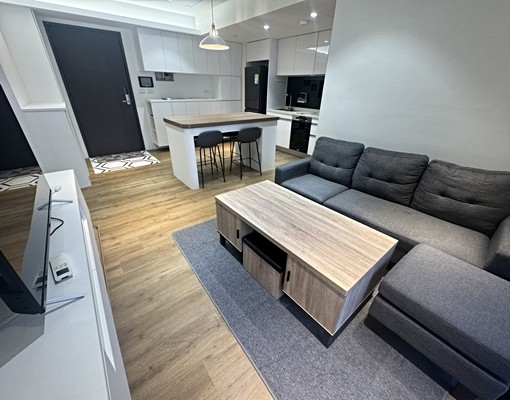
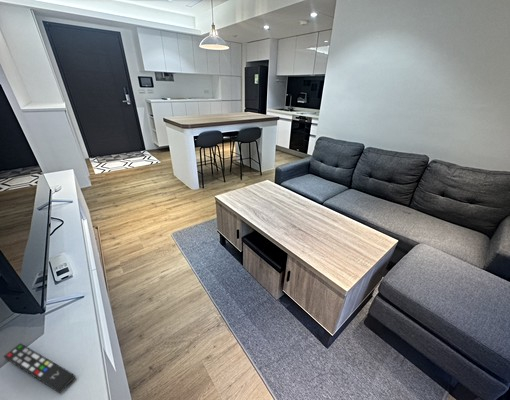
+ remote control [2,342,76,395]
